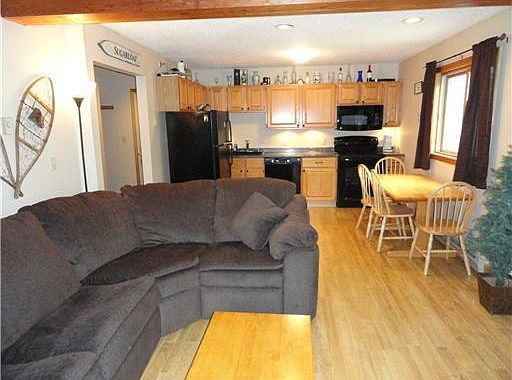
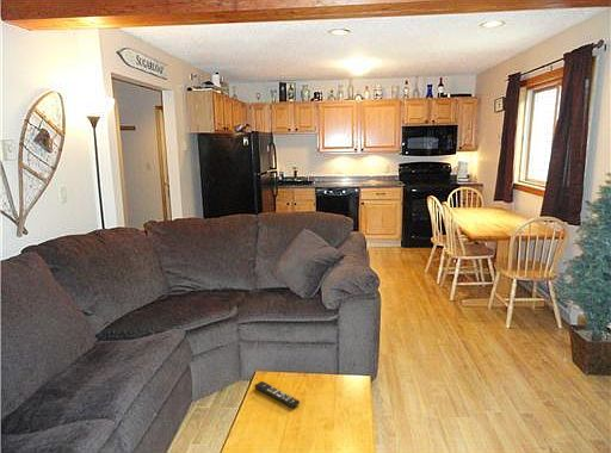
+ remote control [253,380,301,409]
